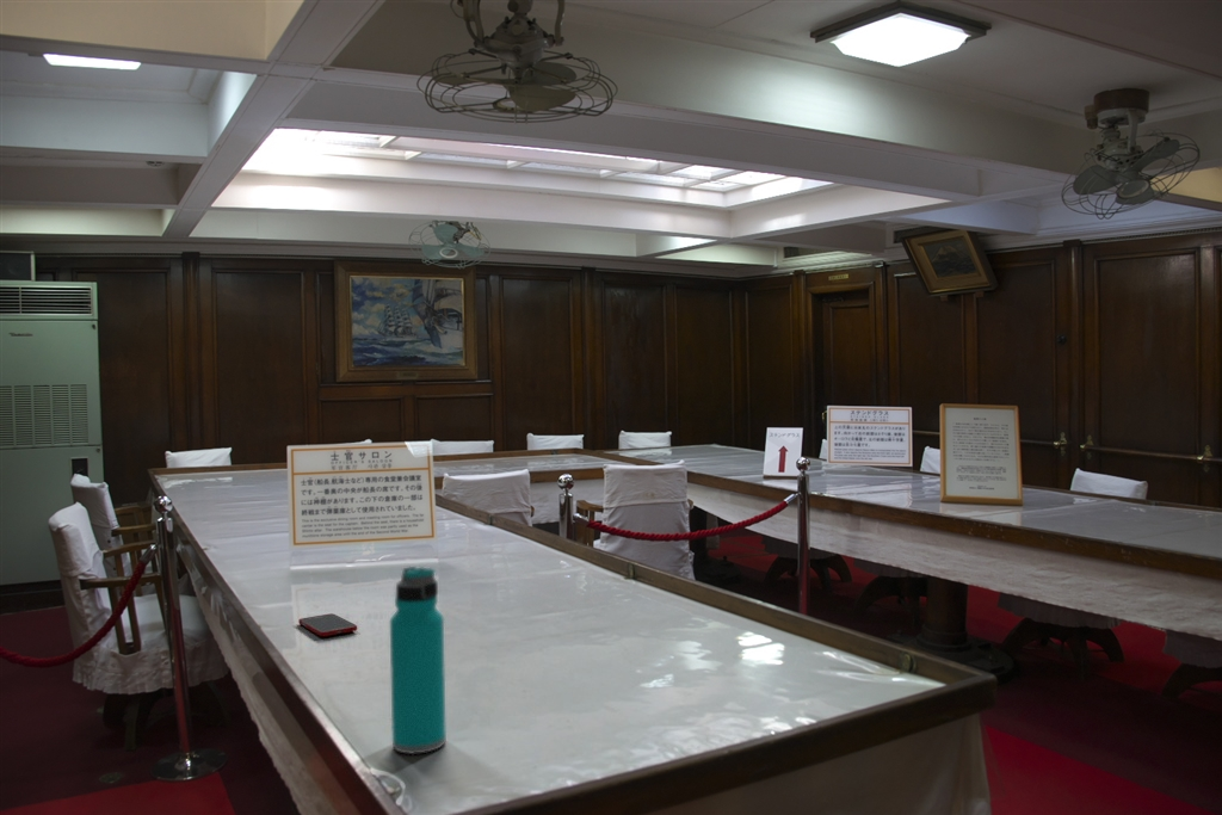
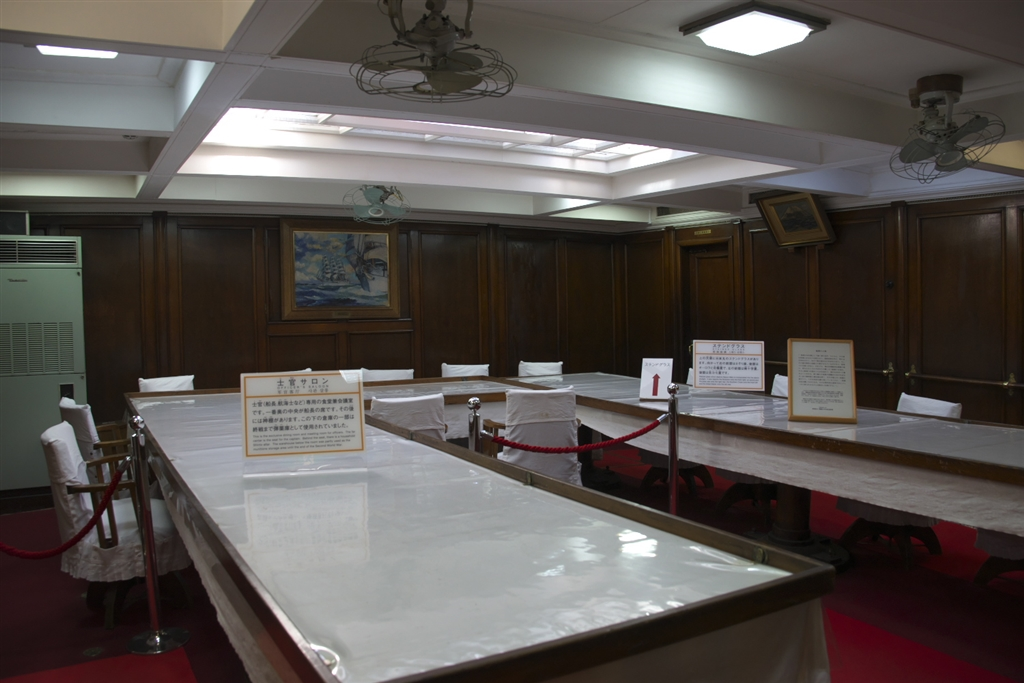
- cell phone [297,612,358,637]
- water bottle [389,566,448,755]
